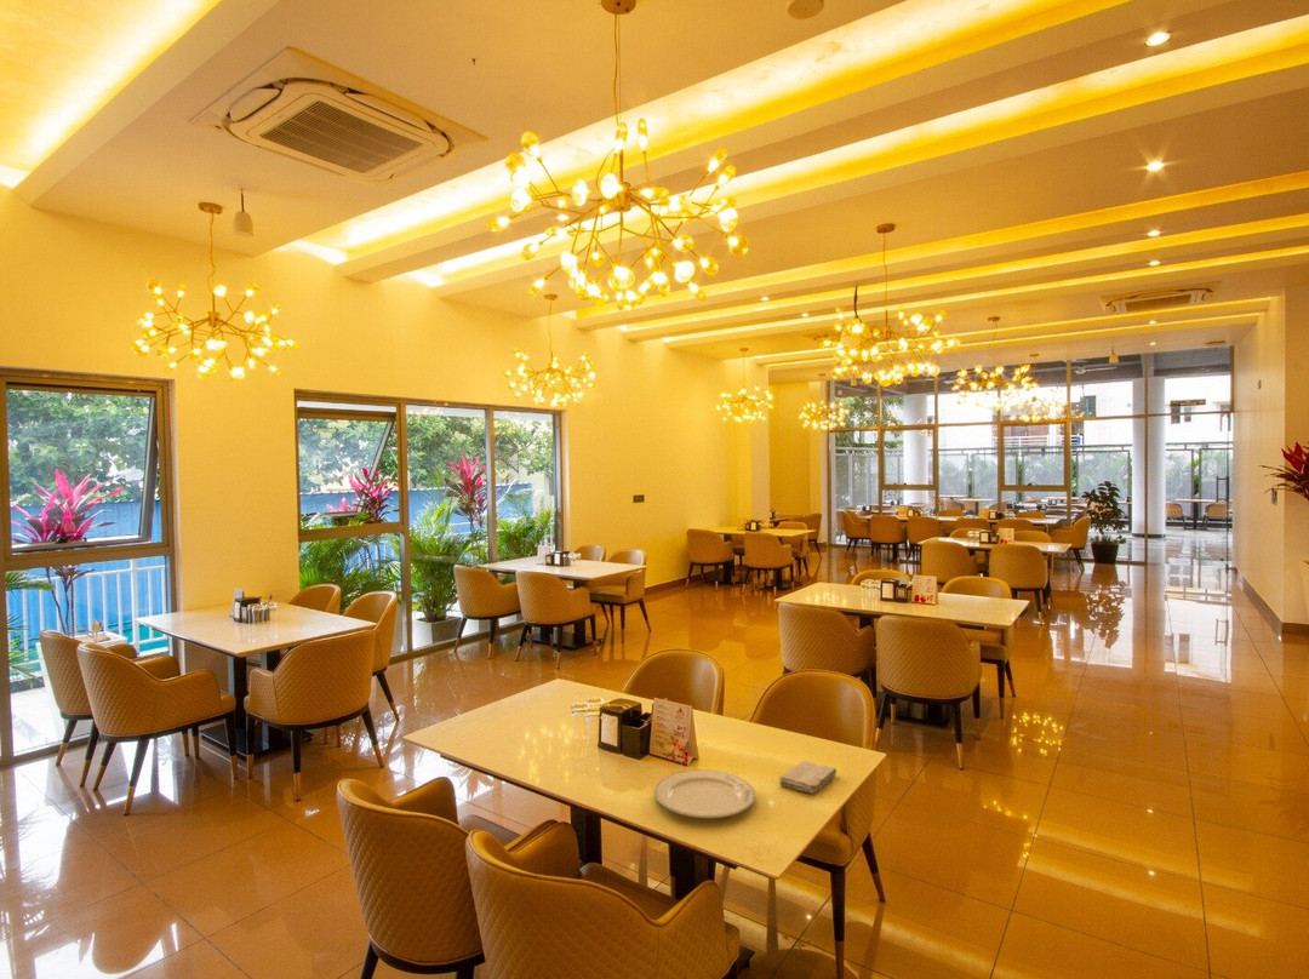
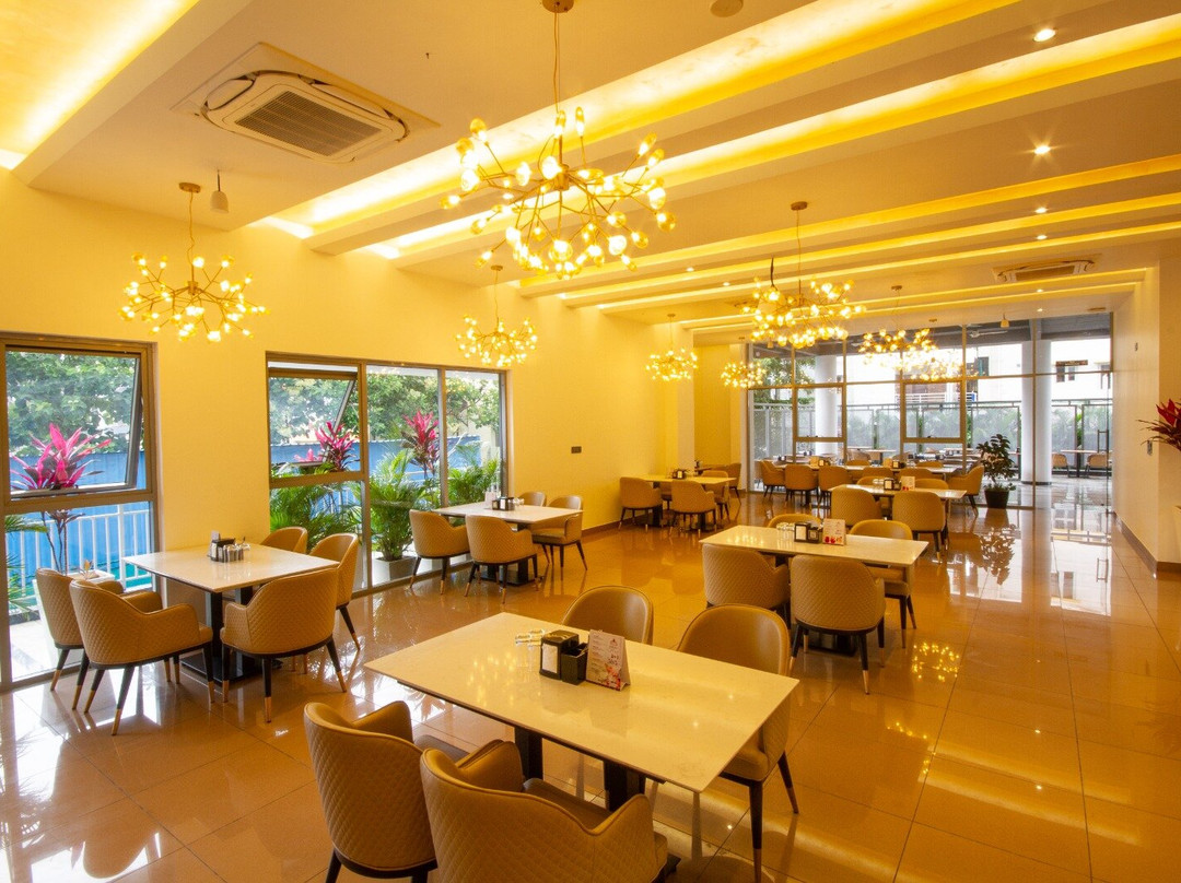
- chinaware [653,768,756,819]
- washcloth [778,760,838,795]
